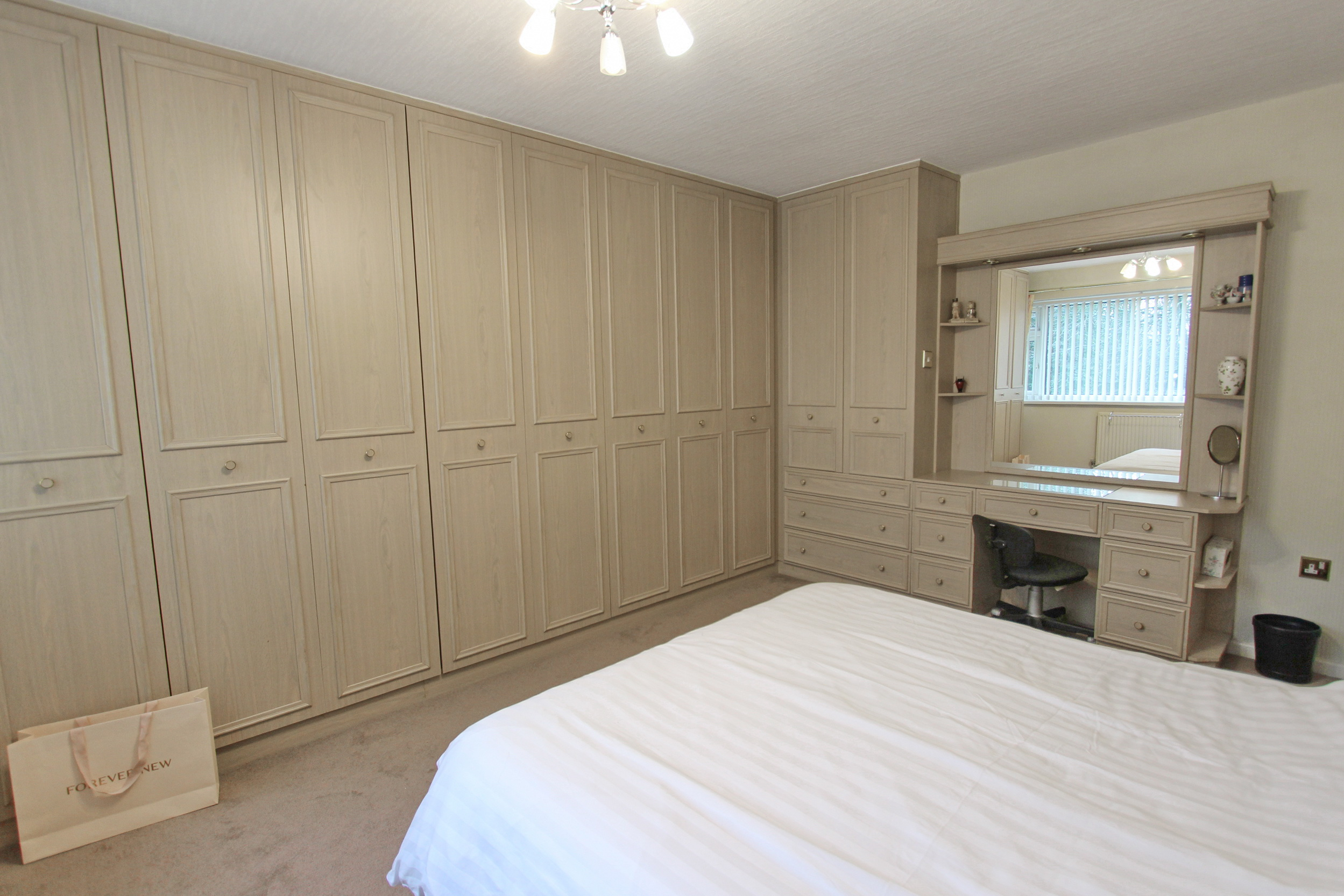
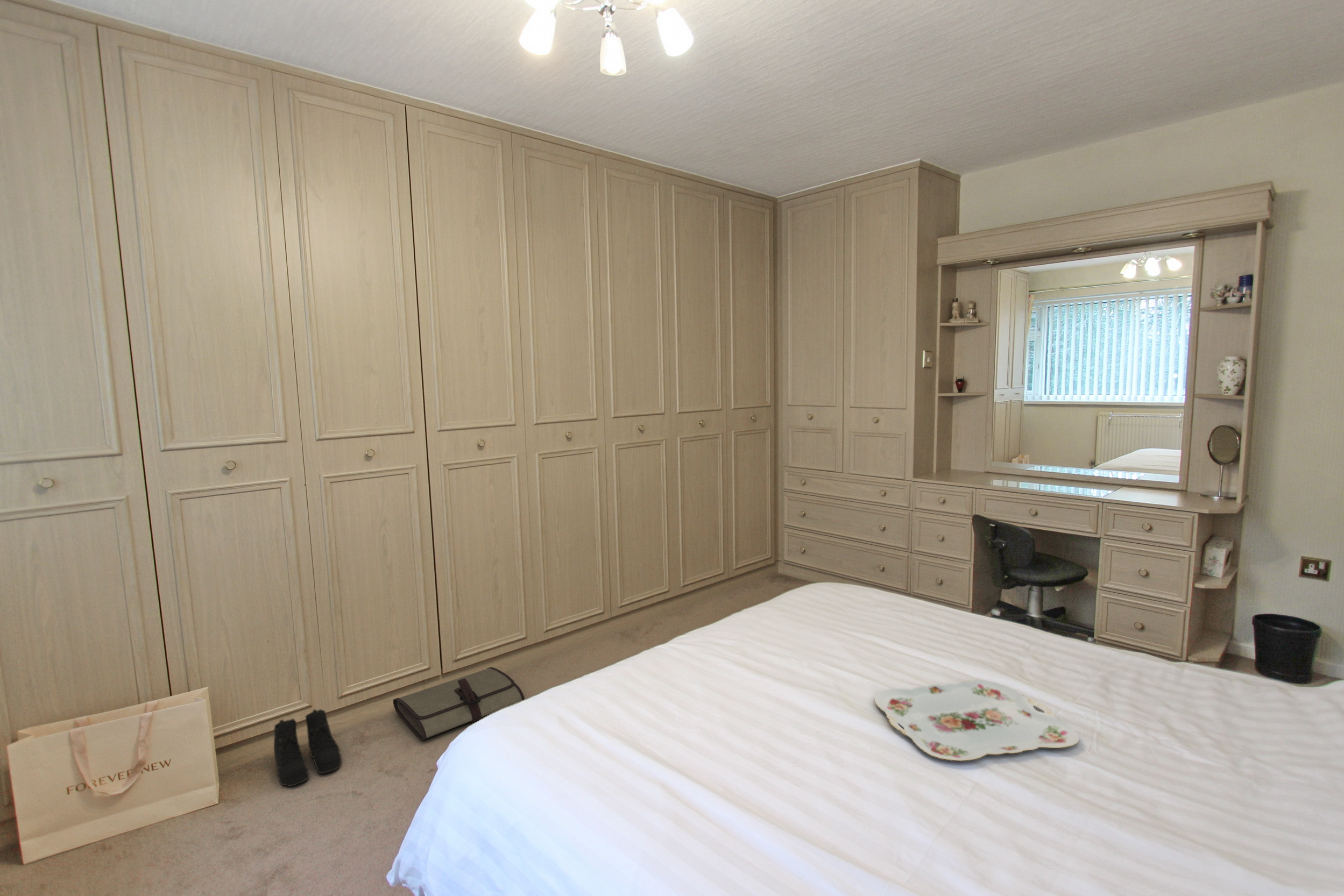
+ tool roll [393,667,525,741]
+ serving tray [874,679,1080,762]
+ boots [273,709,342,787]
